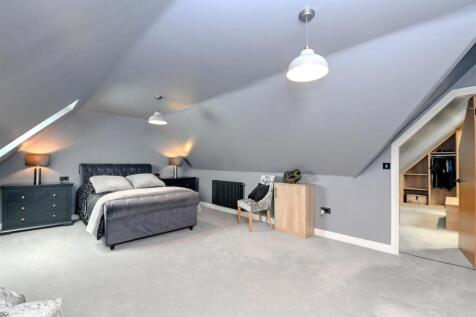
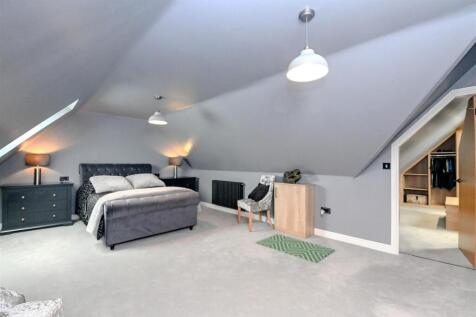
+ rug [255,233,335,264]
